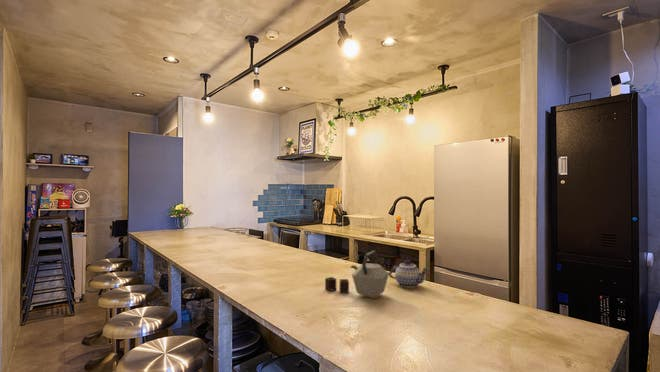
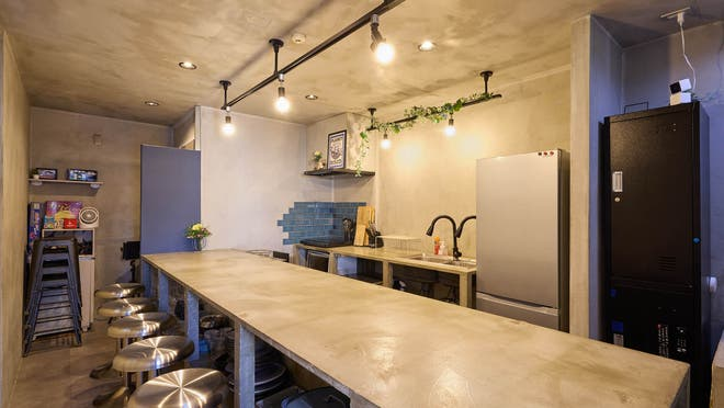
- kettle [324,250,389,299]
- teapot [388,259,430,289]
